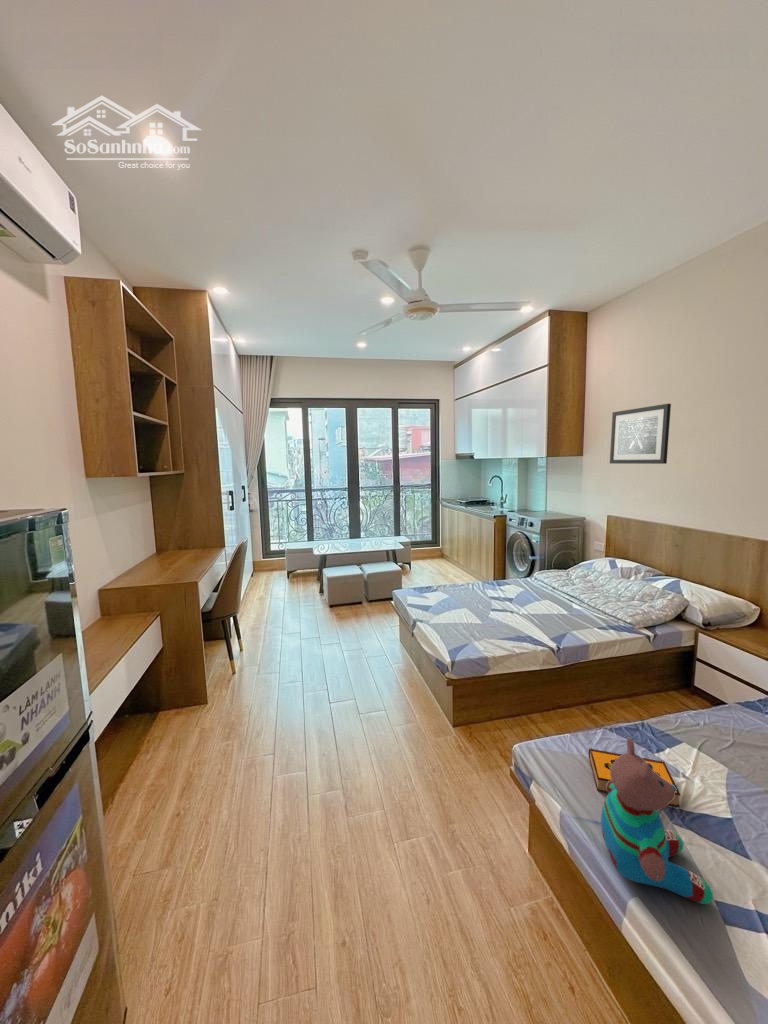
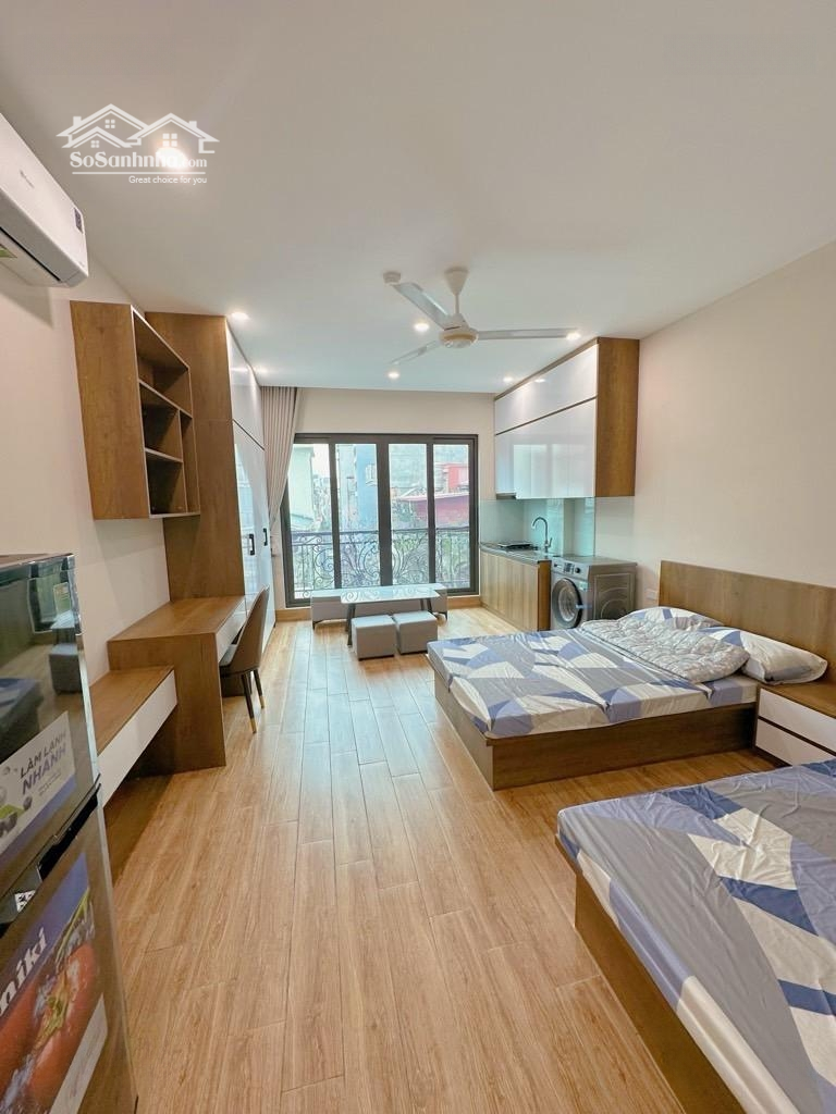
- hardback book [588,747,681,808]
- wall art [609,403,672,465]
- teddy bear [600,736,714,905]
